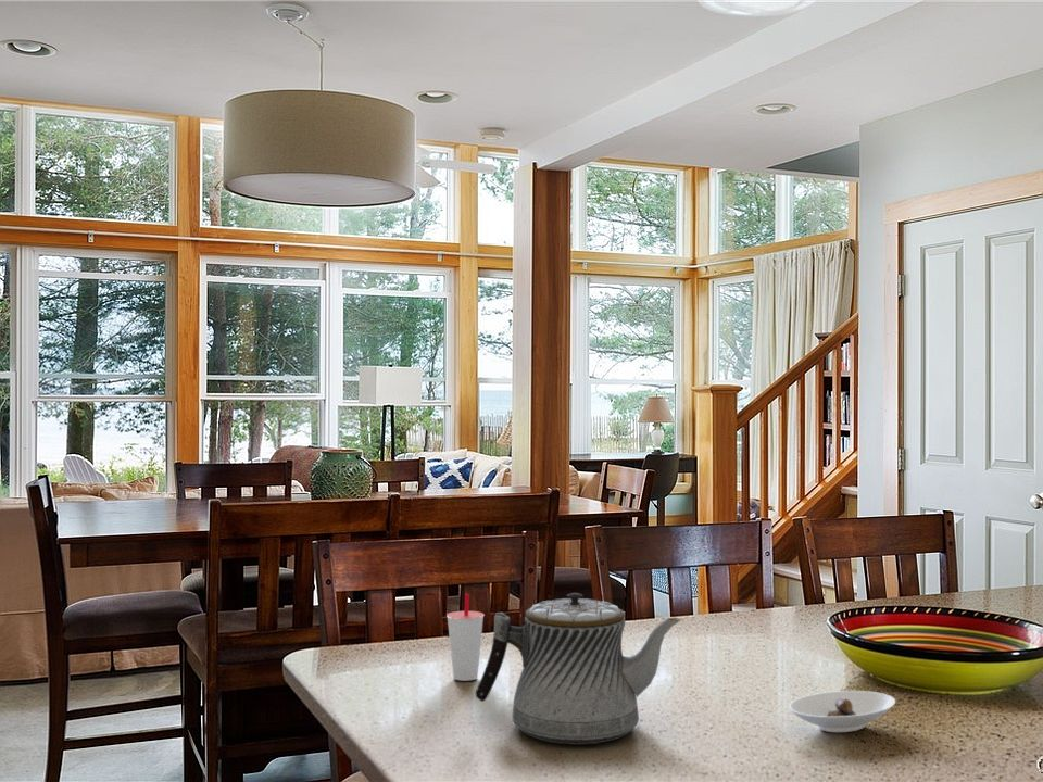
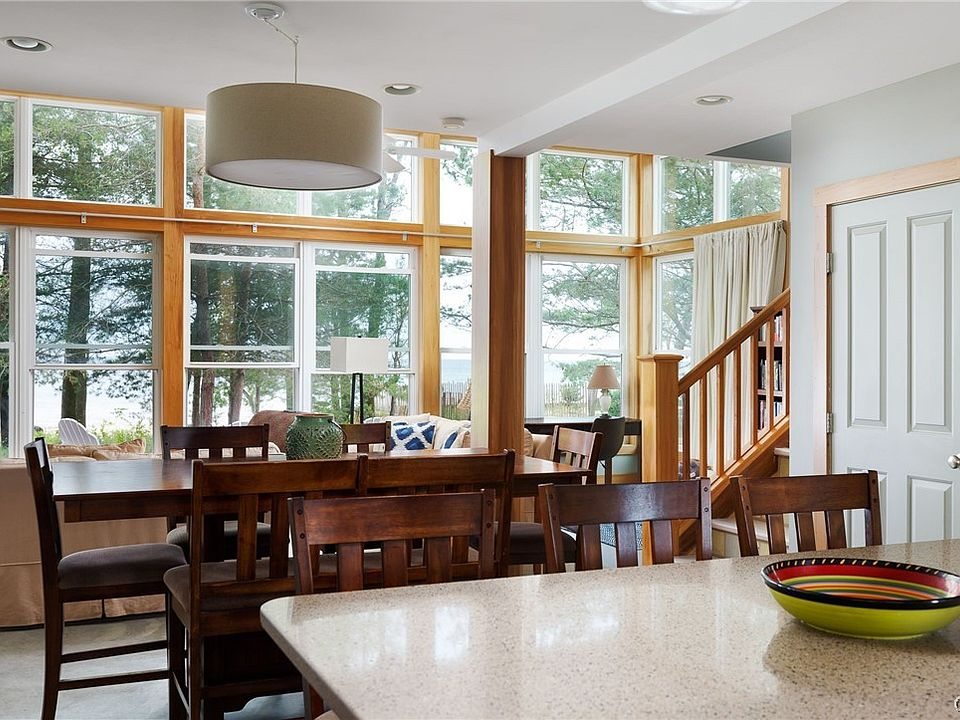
- cup [445,592,486,682]
- teapot [475,592,683,746]
- saucer [788,690,896,733]
